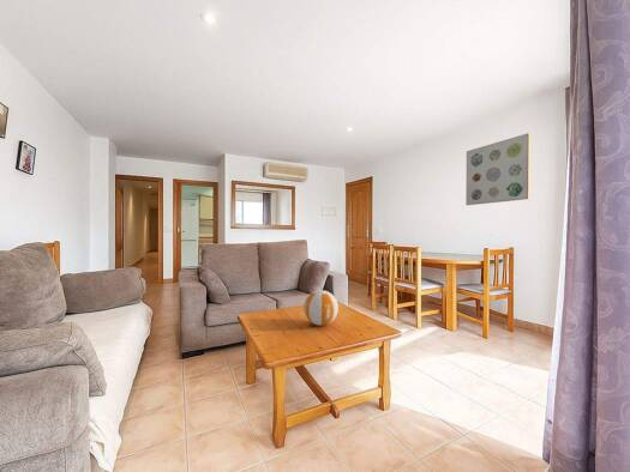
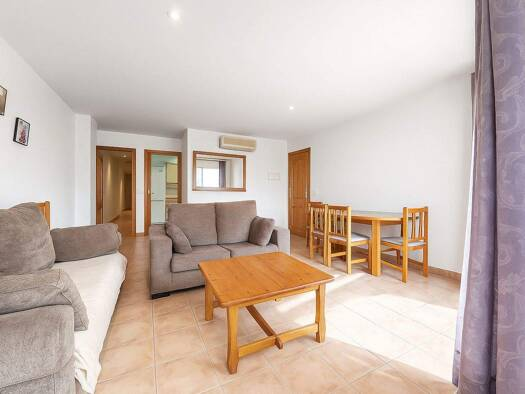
- wall art [464,132,530,206]
- volleyball [302,289,340,327]
